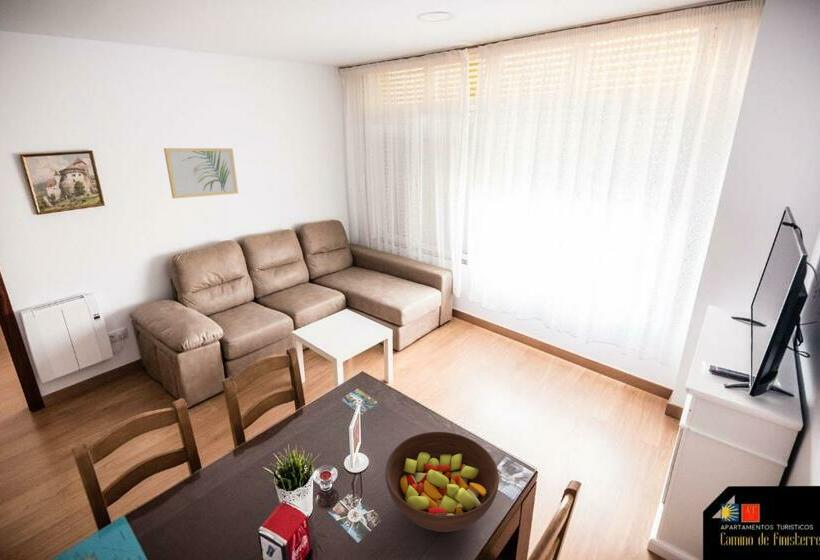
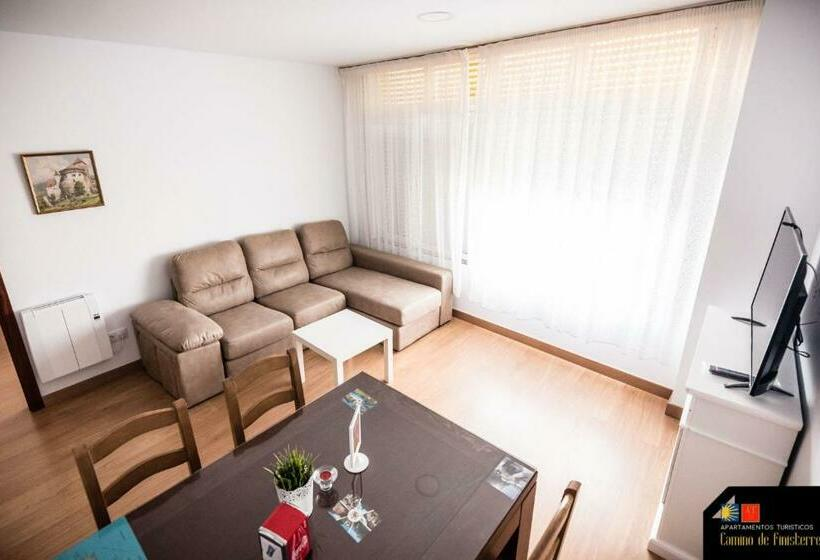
- fruit bowl [384,431,500,533]
- wall art [163,147,239,199]
